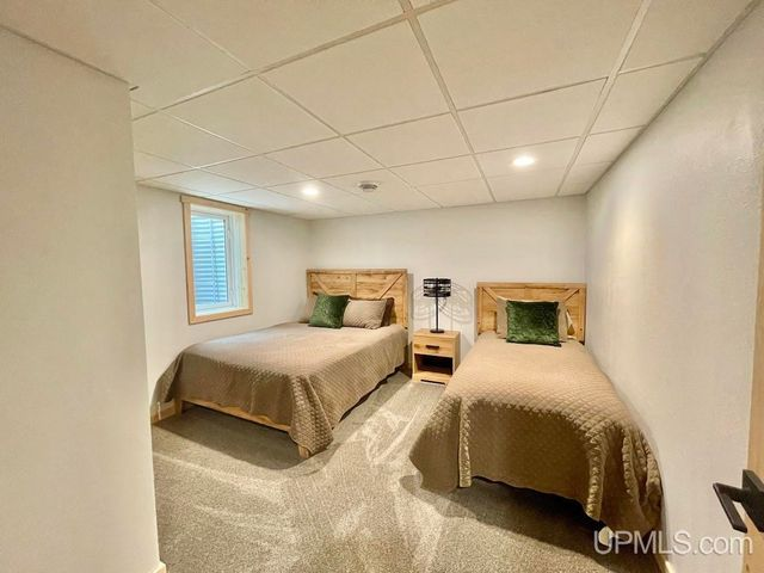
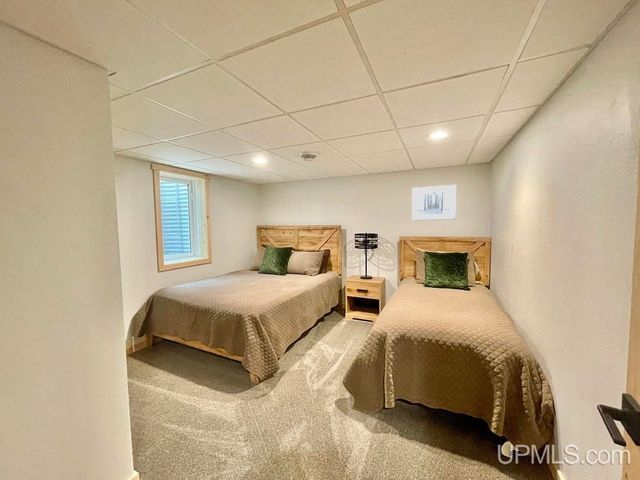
+ wall art [411,184,458,221]
